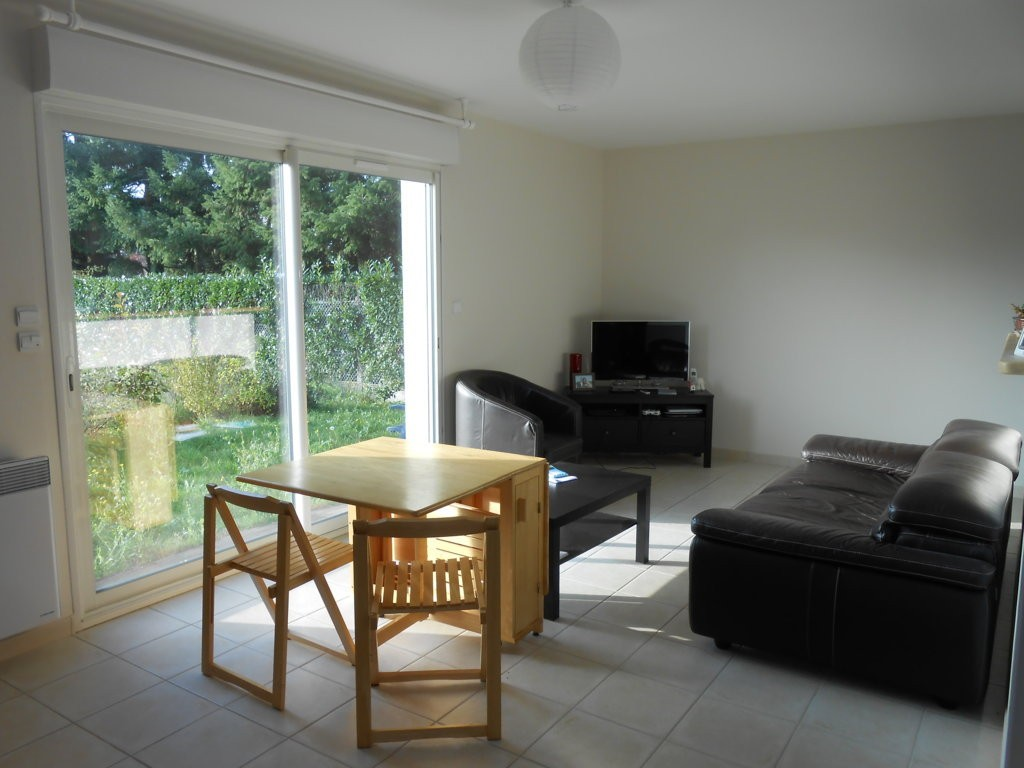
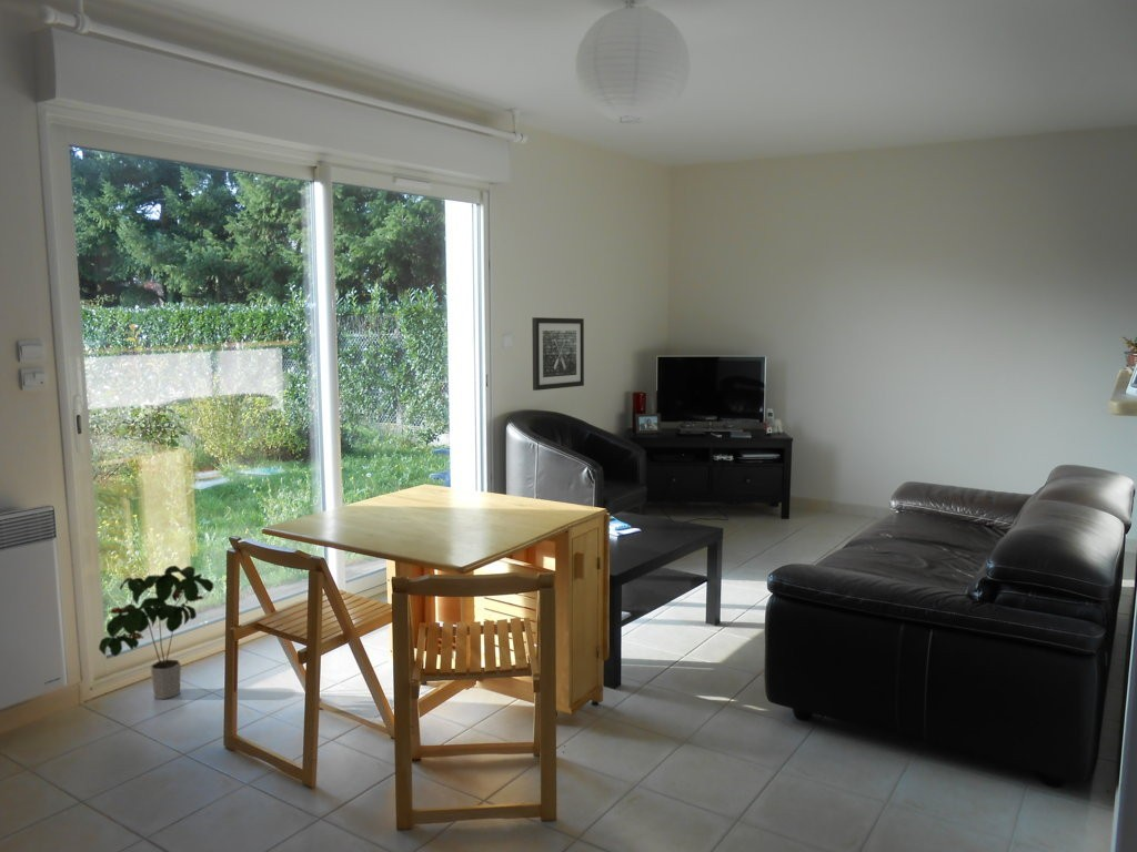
+ potted plant [98,565,214,700]
+ wall art [531,316,585,392]
